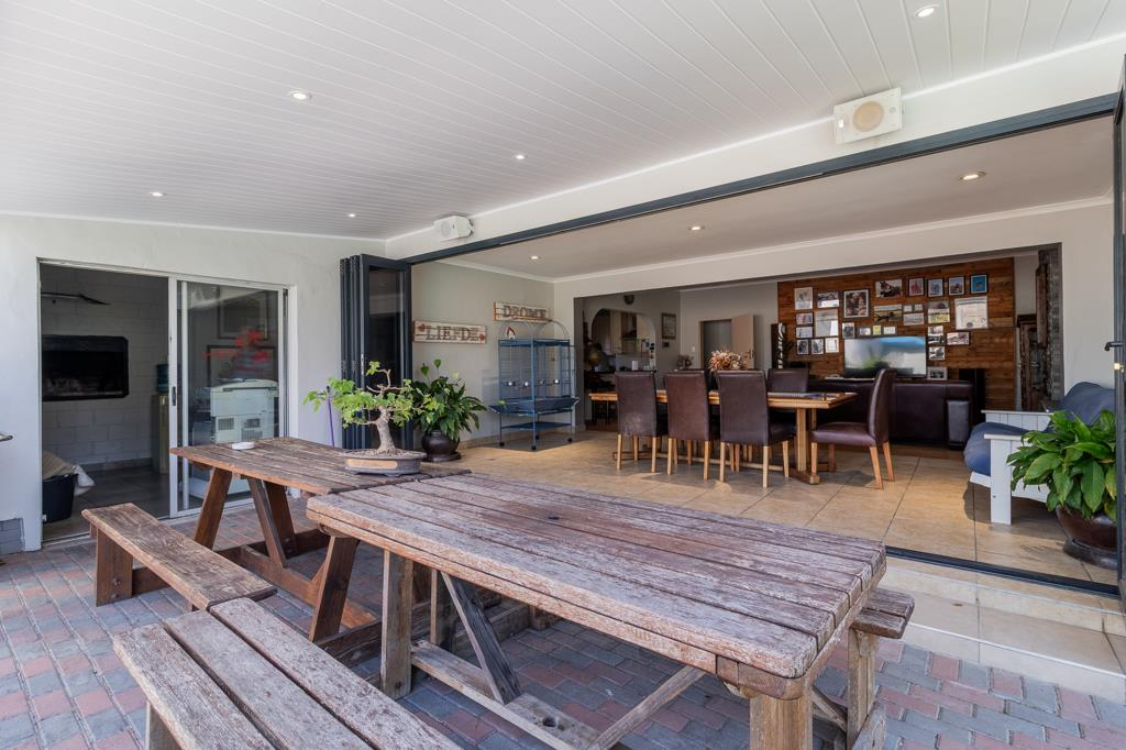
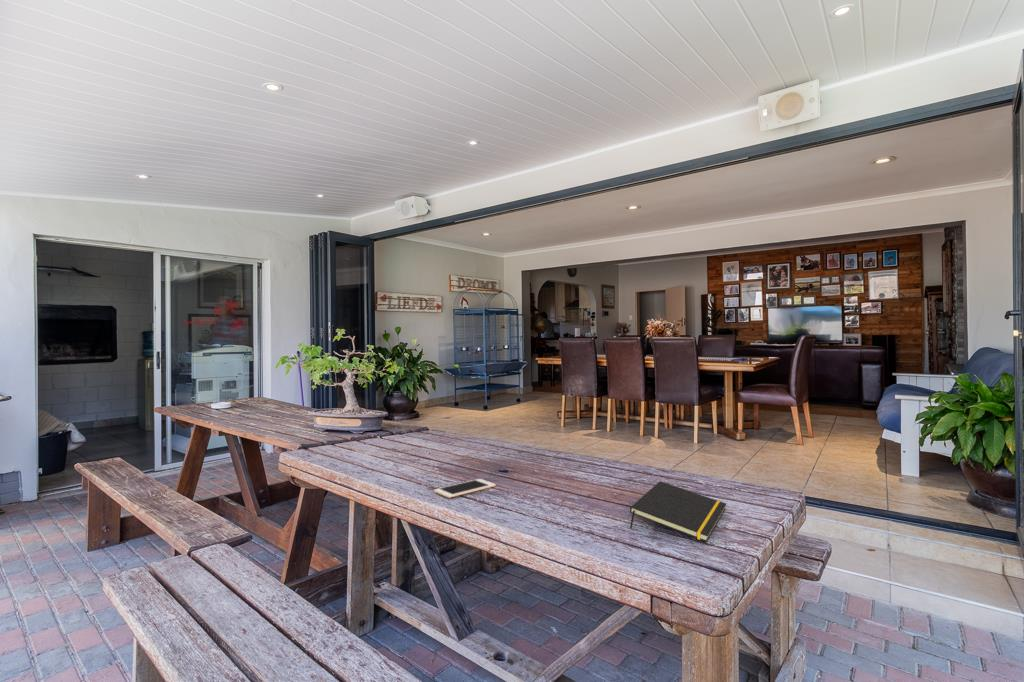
+ notepad [629,480,727,543]
+ cell phone [433,478,497,499]
